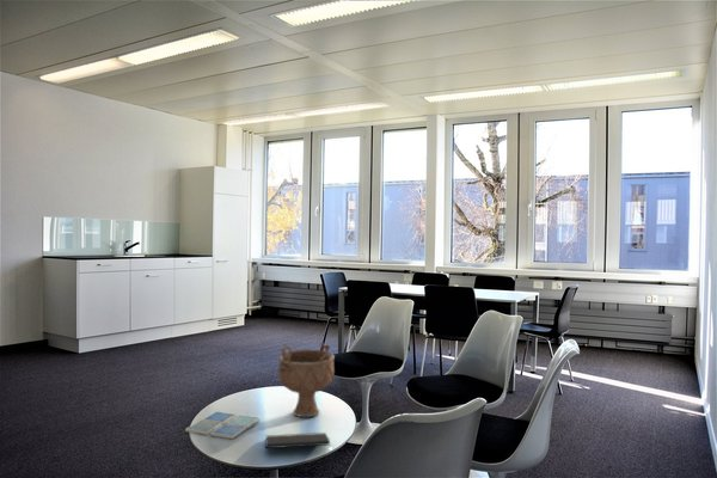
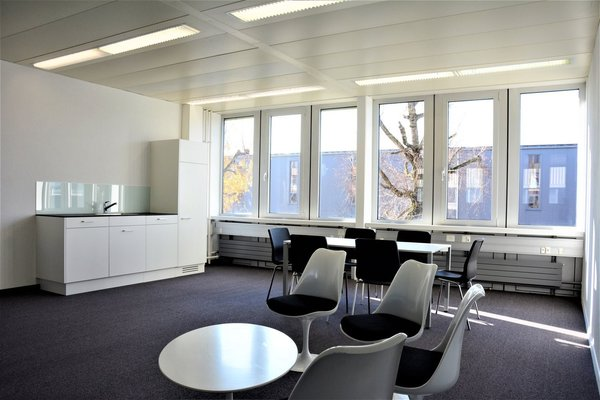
- notepad [264,431,333,455]
- drink coaster [184,410,262,440]
- decorative bowl [277,341,336,418]
